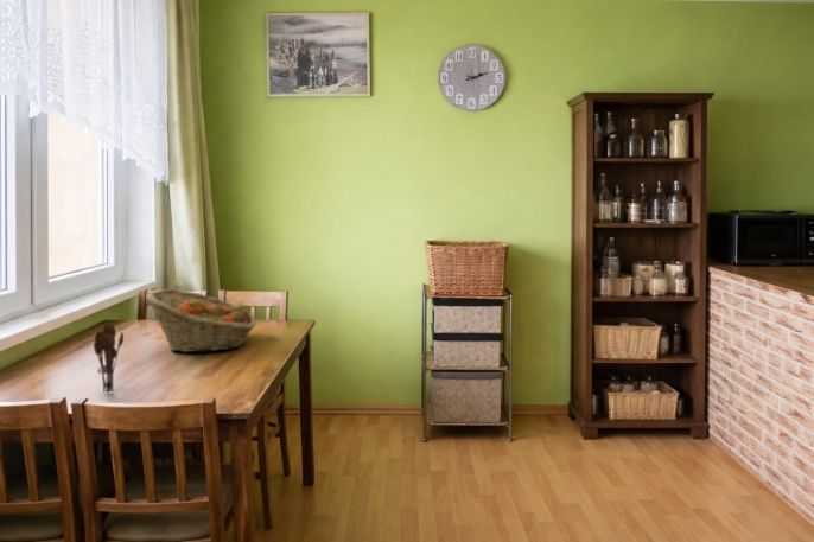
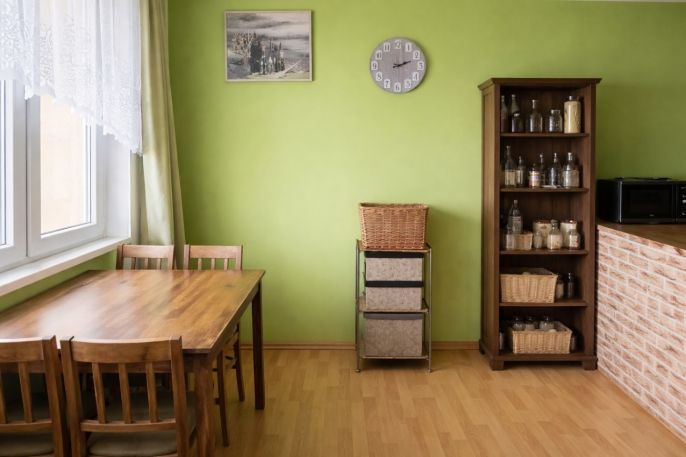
- fruit basket [145,288,257,353]
- utensil holder [93,323,125,394]
